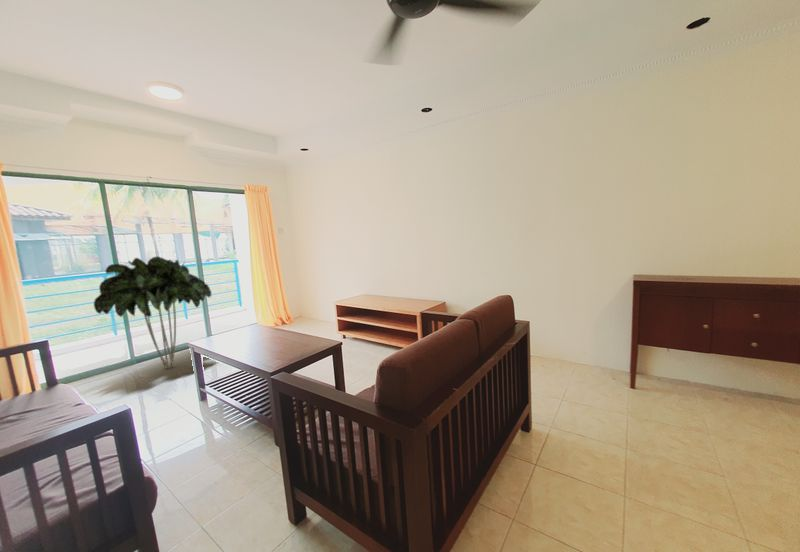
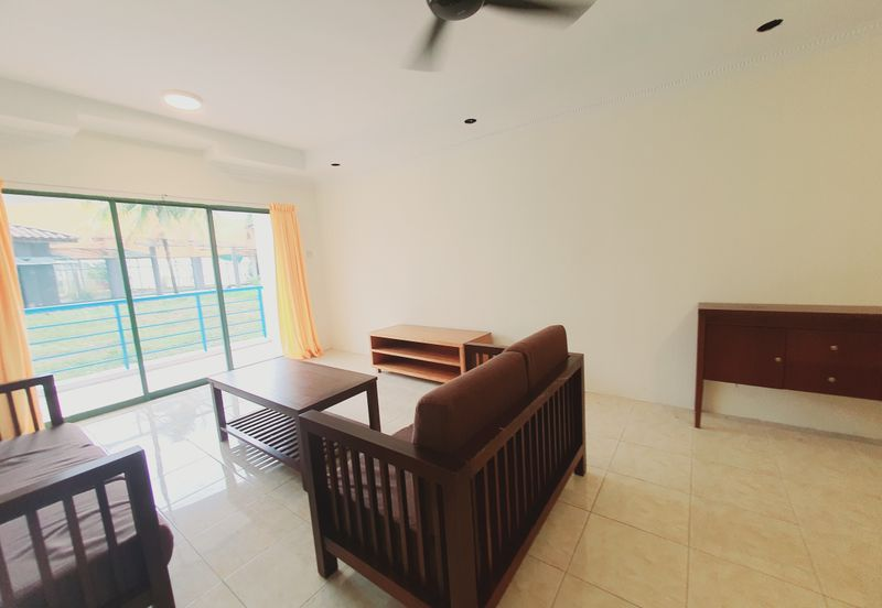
- indoor plant [93,255,212,370]
